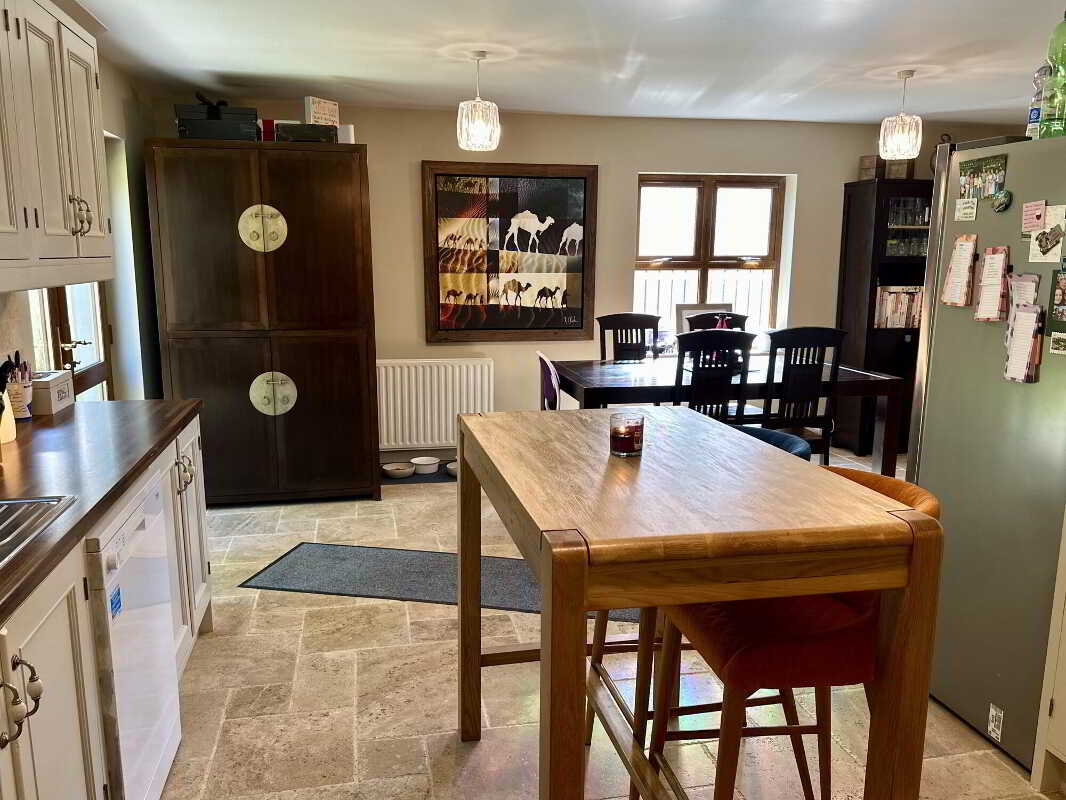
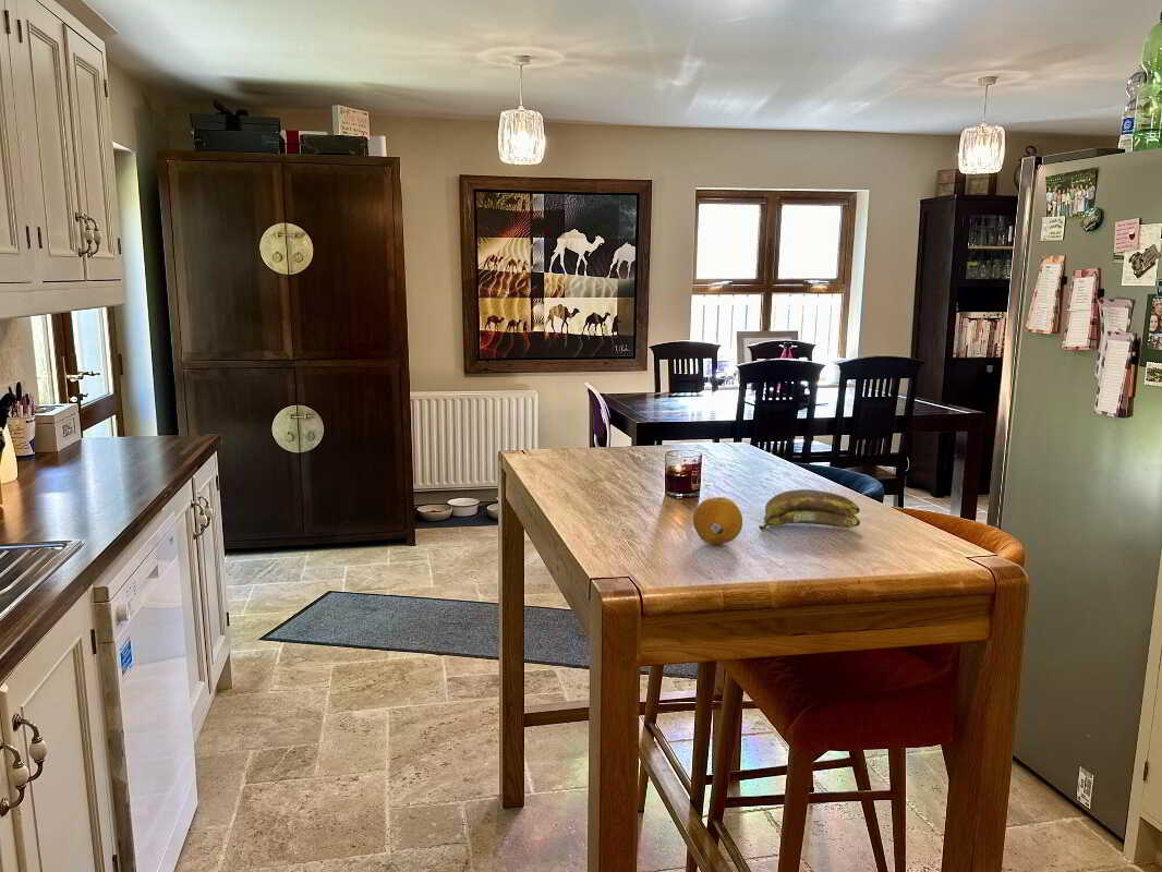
+ banana [758,488,861,533]
+ fruit [692,496,743,545]
